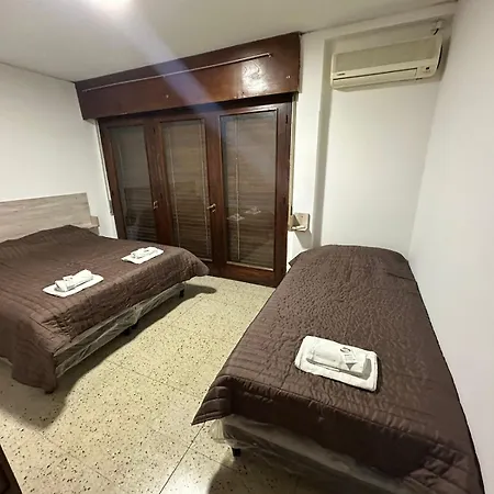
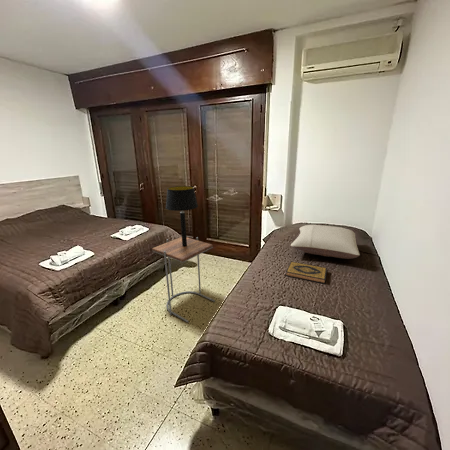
+ table lamp [165,185,199,247]
+ hardback book [285,261,328,285]
+ side table [151,236,216,323]
+ pillow [290,224,361,260]
